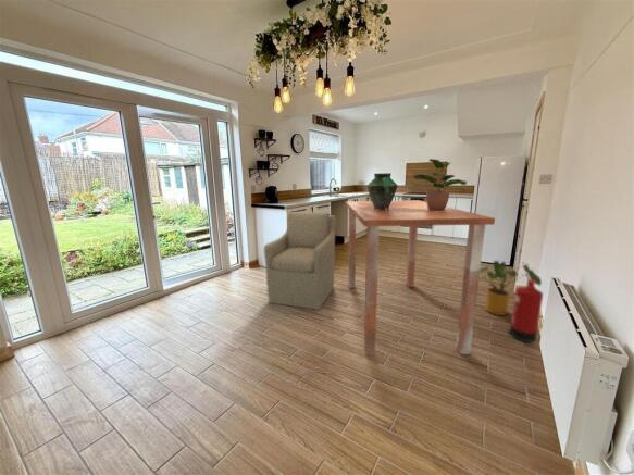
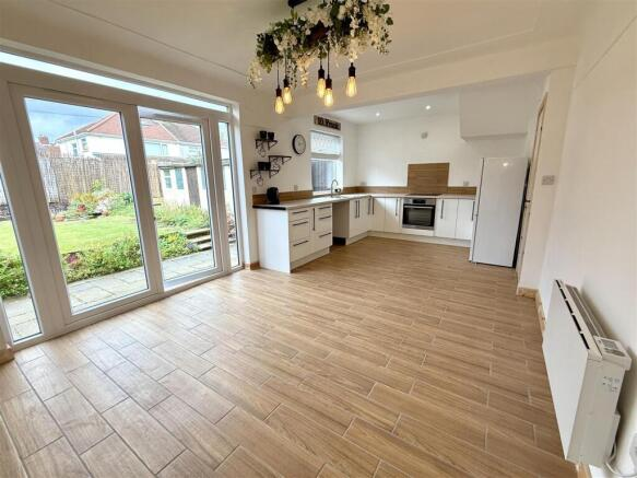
- chair [263,211,337,311]
- house plant [478,260,543,316]
- fire extinguisher [508,278,544,343]
- vase [366,172,398,211]
- potted plant [412,158,468,211]
- dining table [345,199,496,357]
